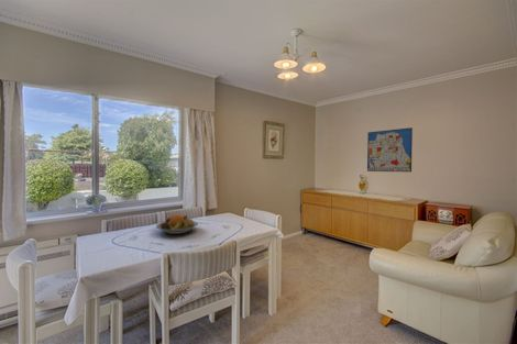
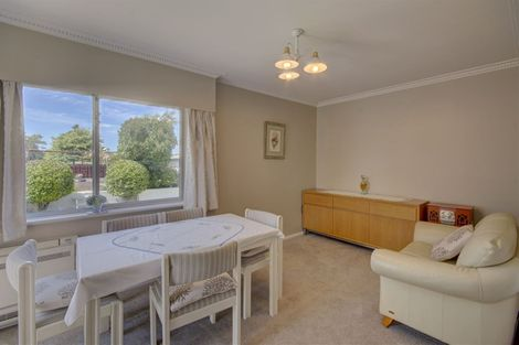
- fruit bowl [155,214,199,235]
- wall art [366,126,414,173]
